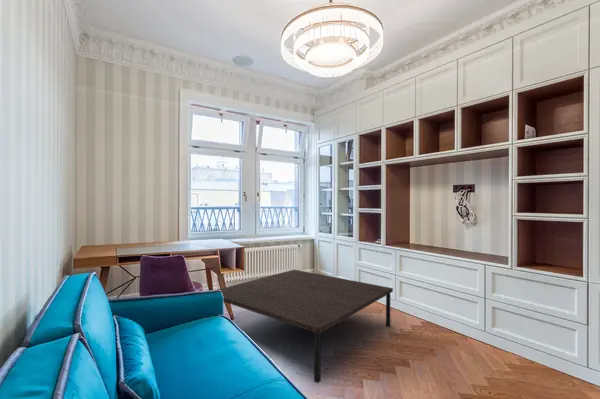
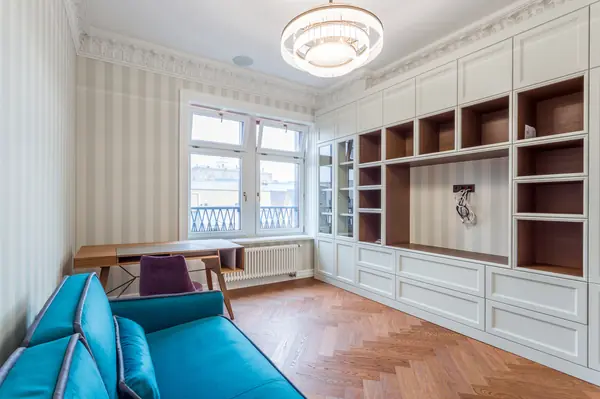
- coffee table [216,269,394,384]
